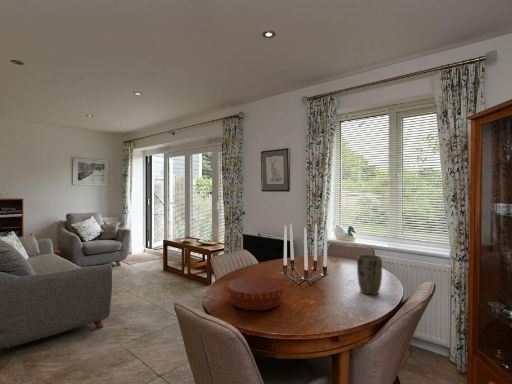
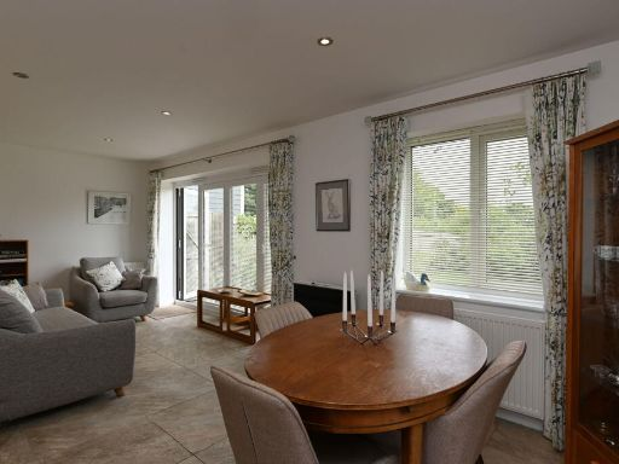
- bowl [226,275,287,312]
- plant pot [356,254,383,296]
